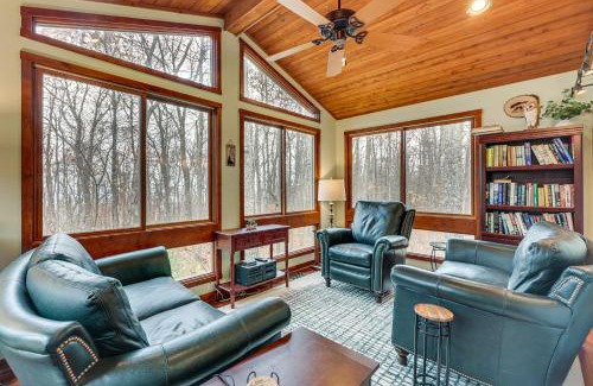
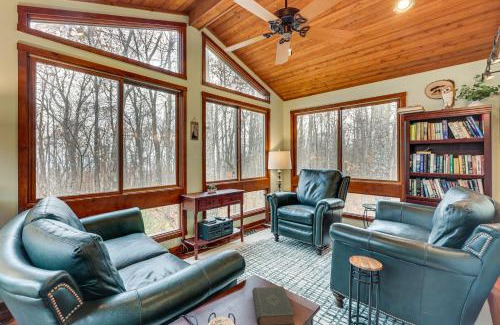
+ book [251,285,296,325]
